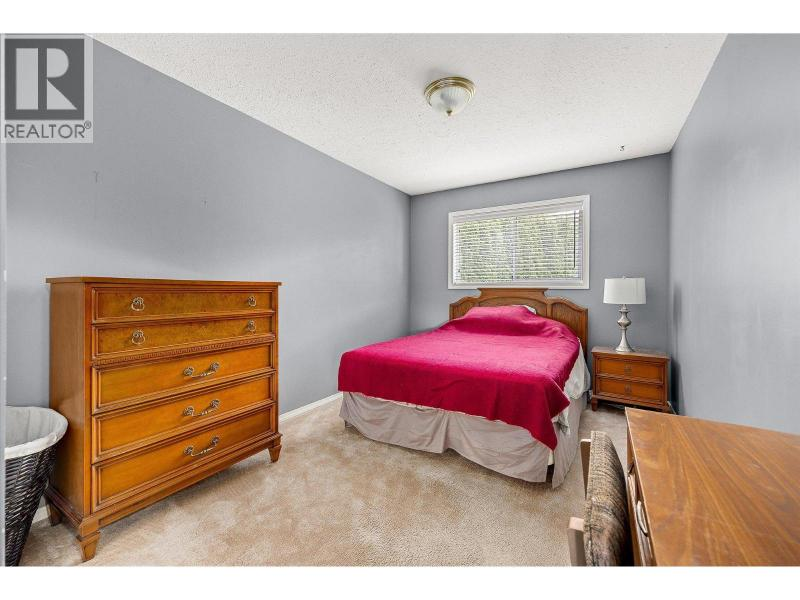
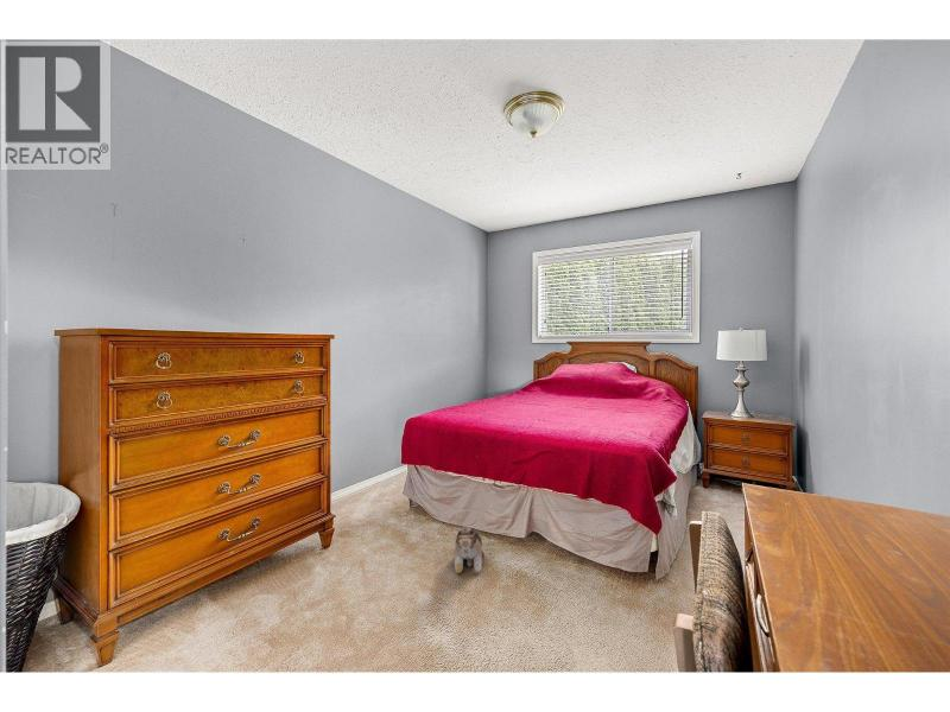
+ plush toy [452,525,486,574]
